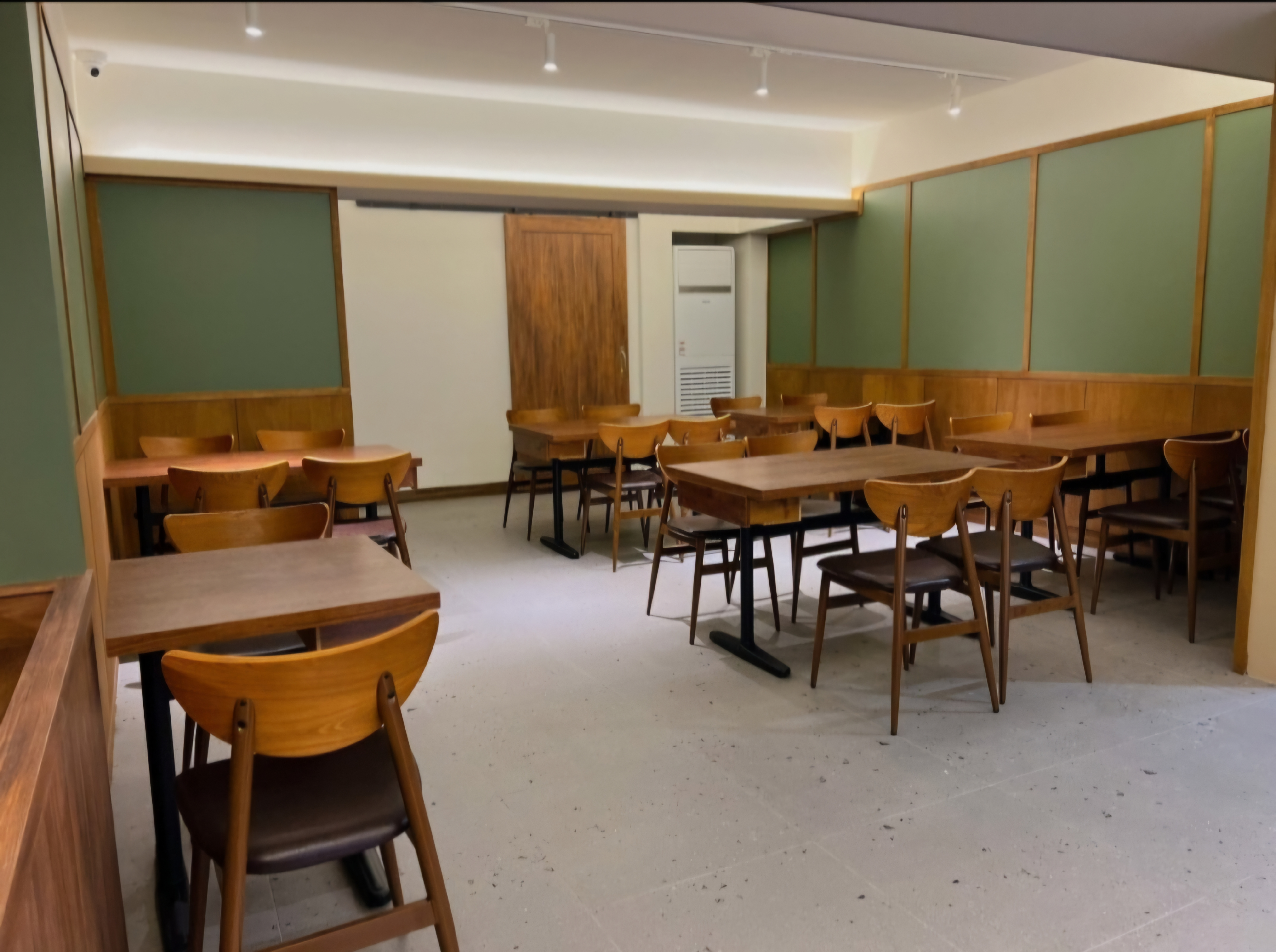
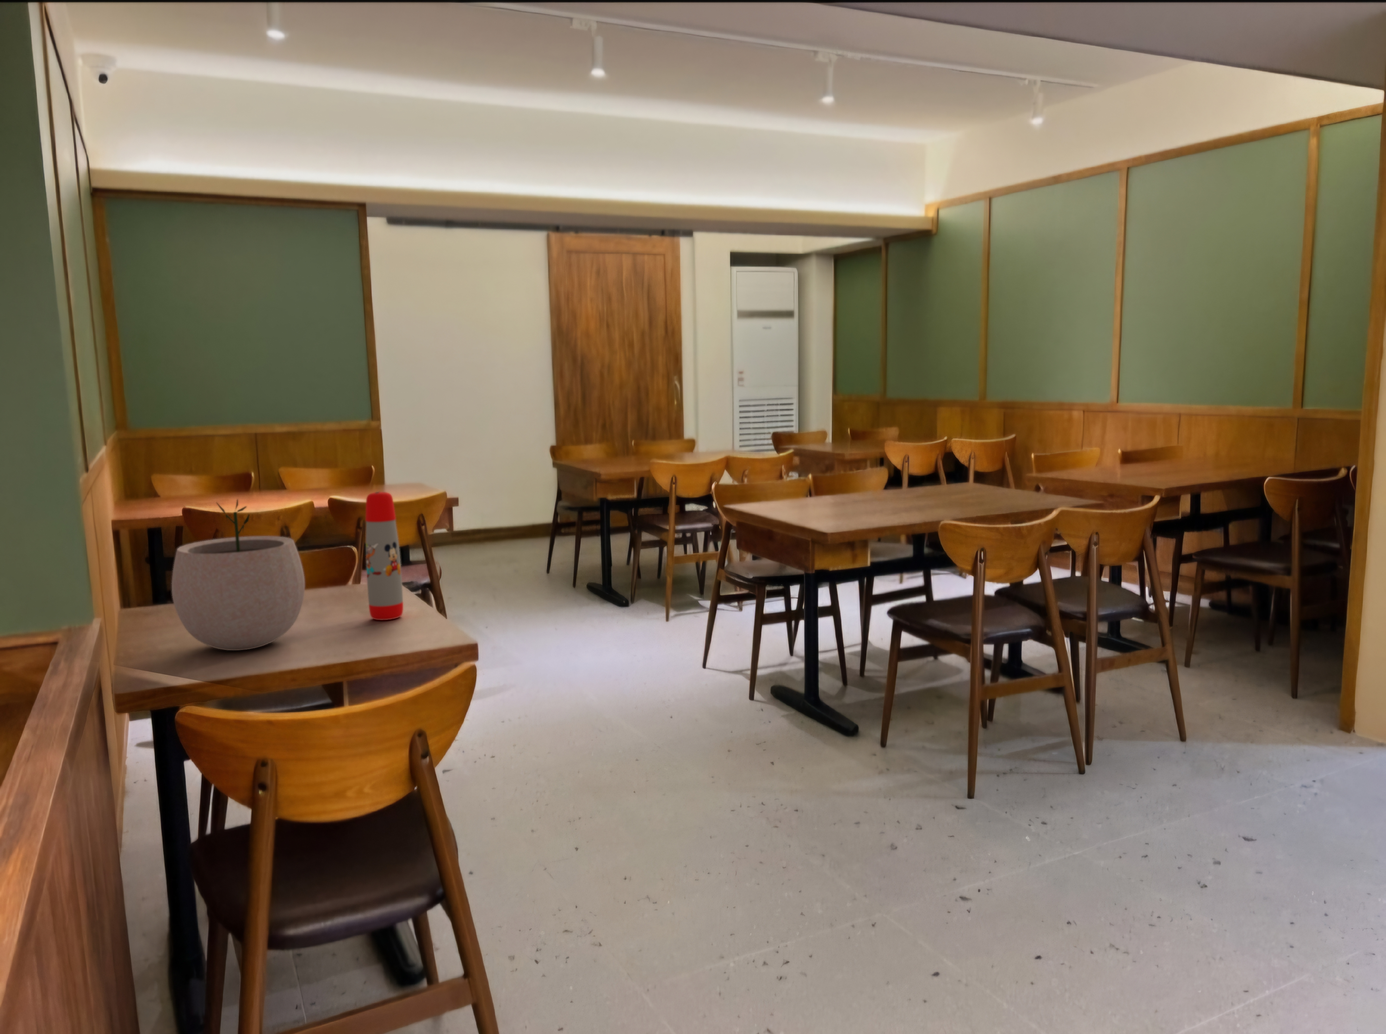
+ water bottle [365,491,404,620]
+ plant pot [172,497,305,651]
